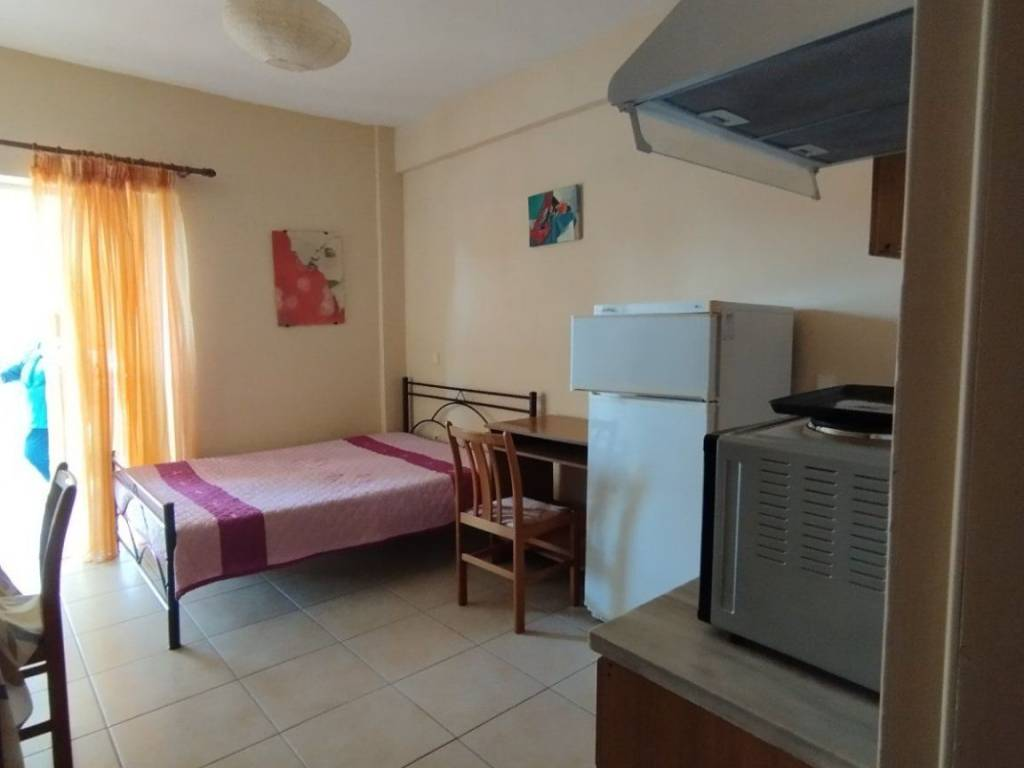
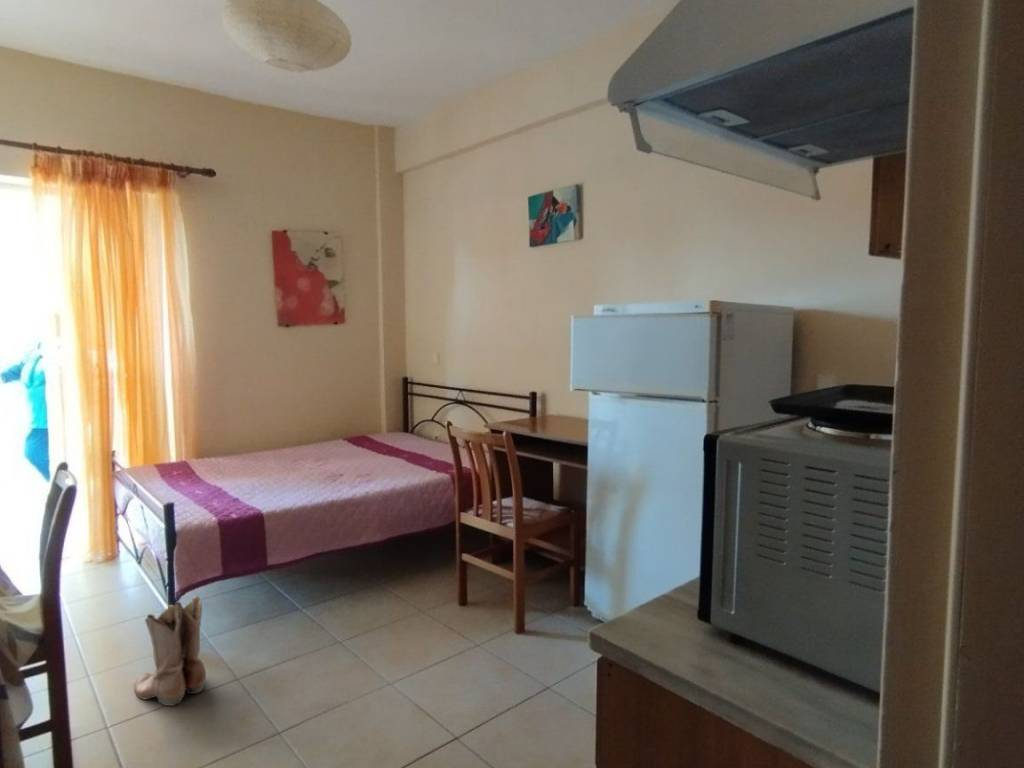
+ boots [133,595,207,707]
